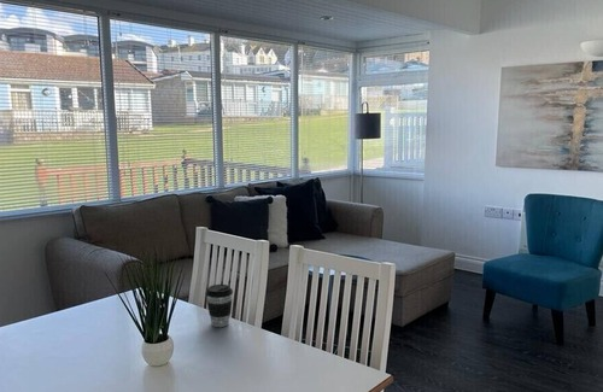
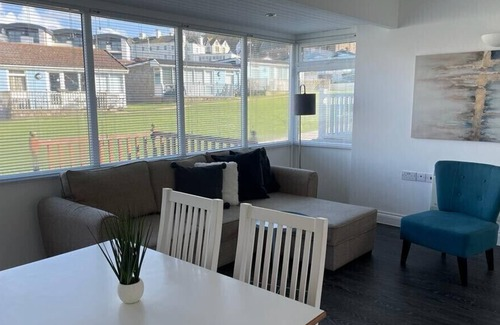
- coffee cup [205,283,234,328]
